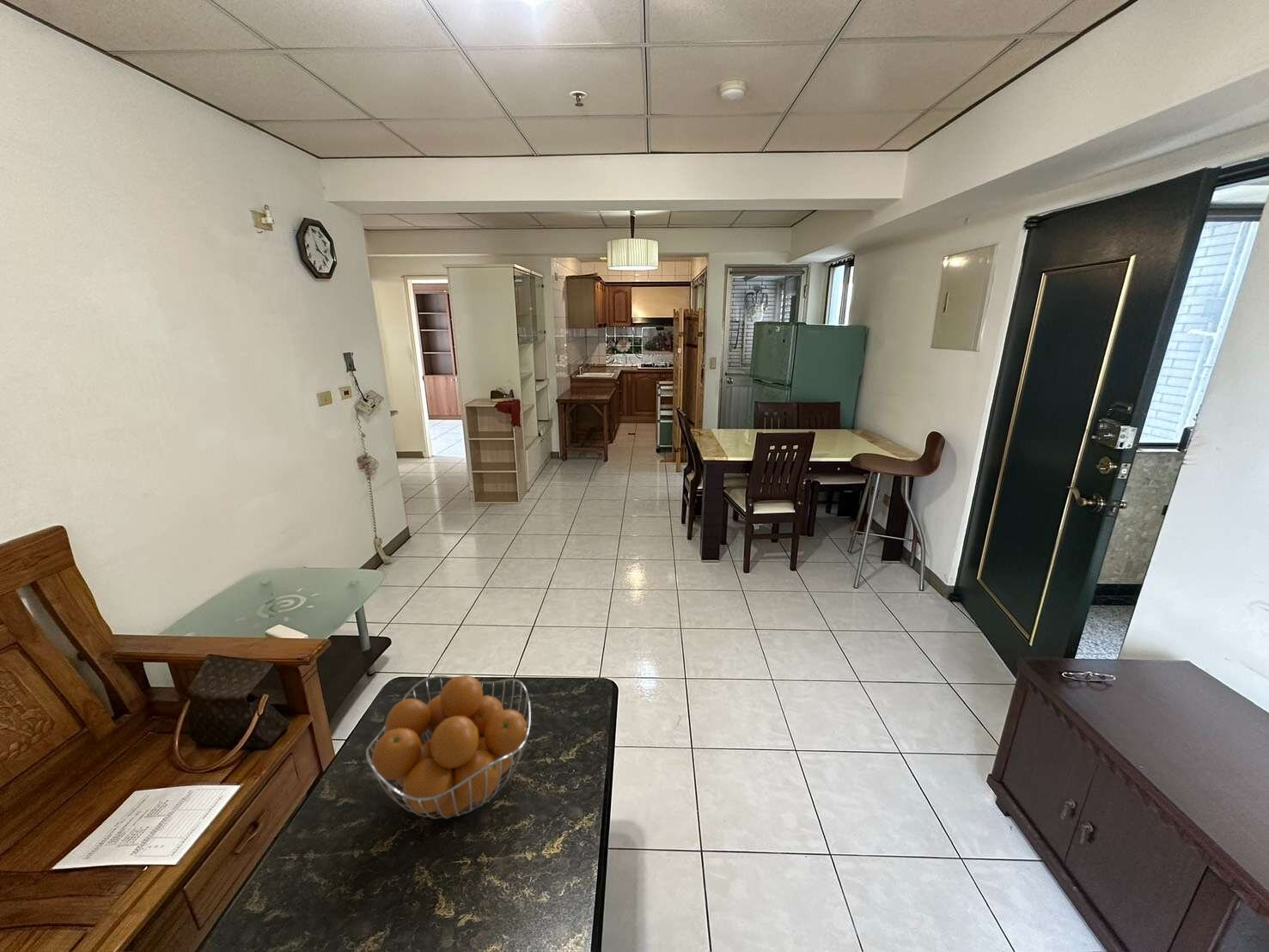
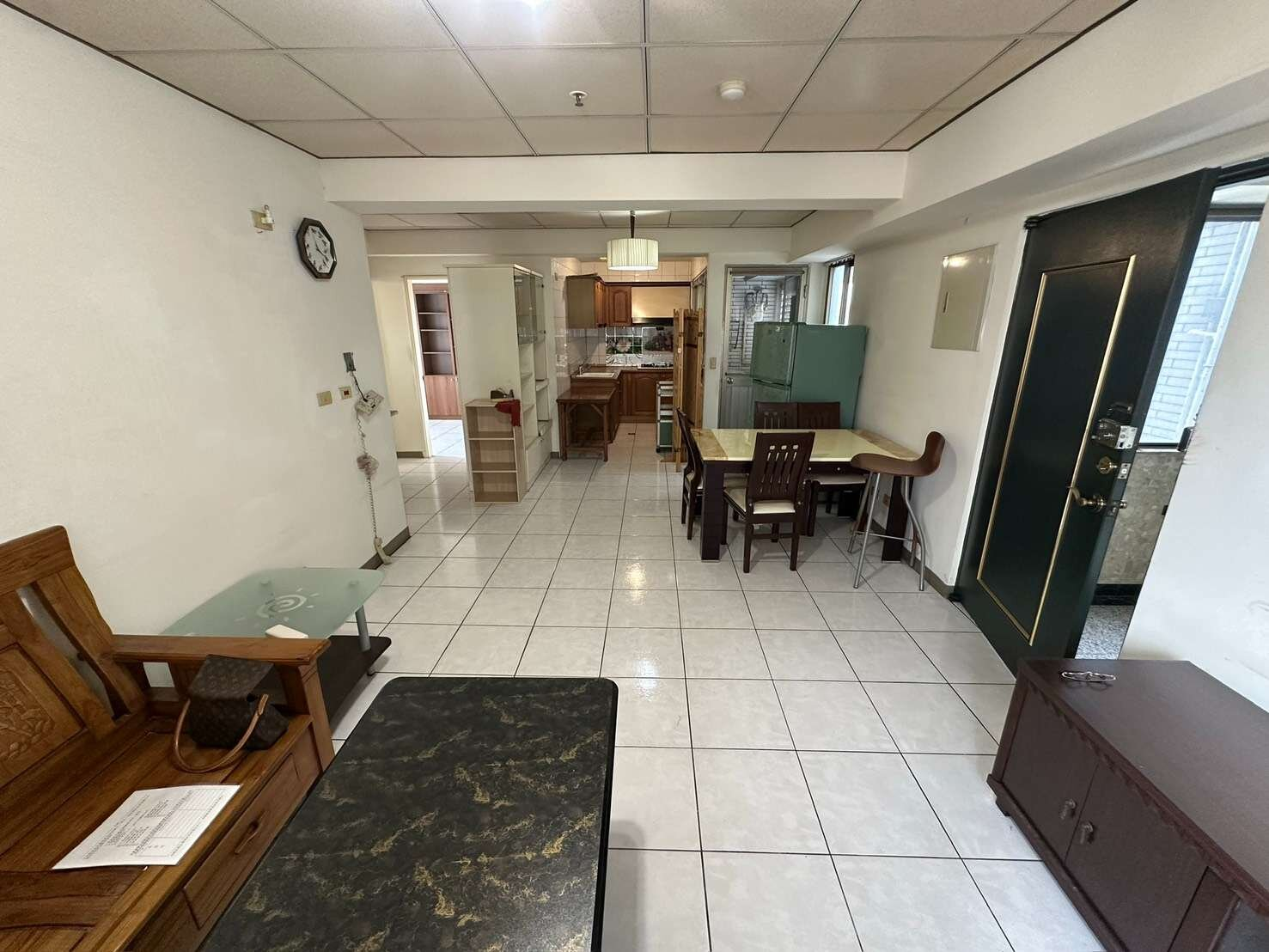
- fruit basket [365,674,532,820]
